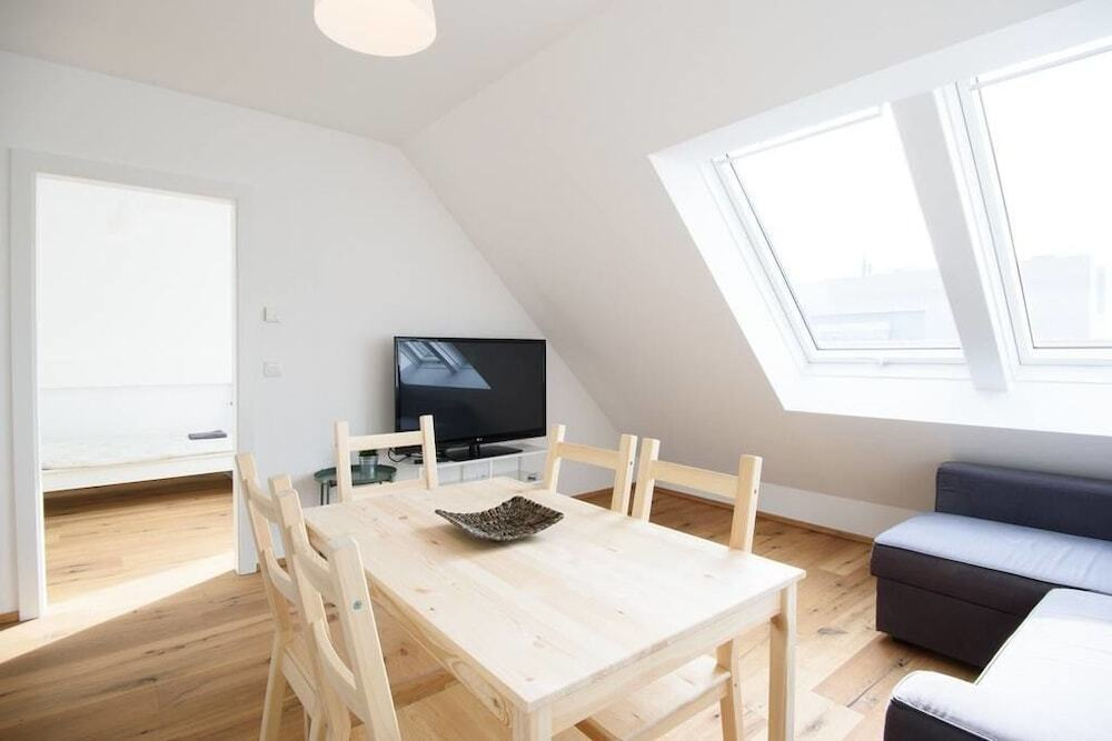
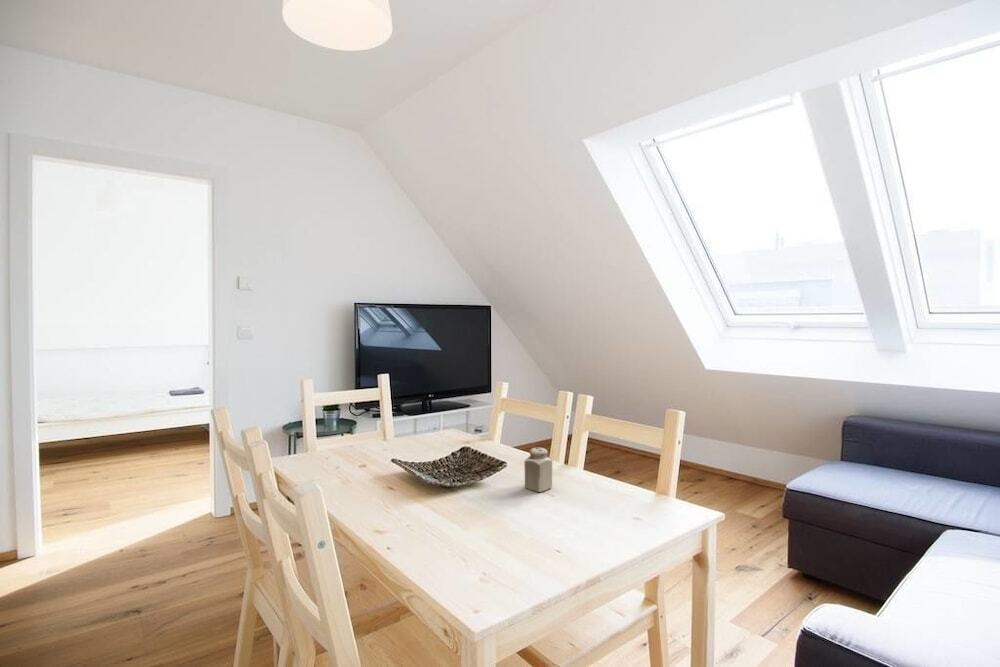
+ salt shaker [524,447,553,493]
